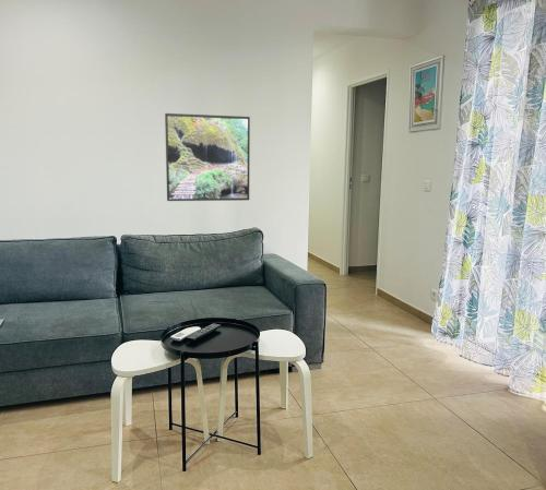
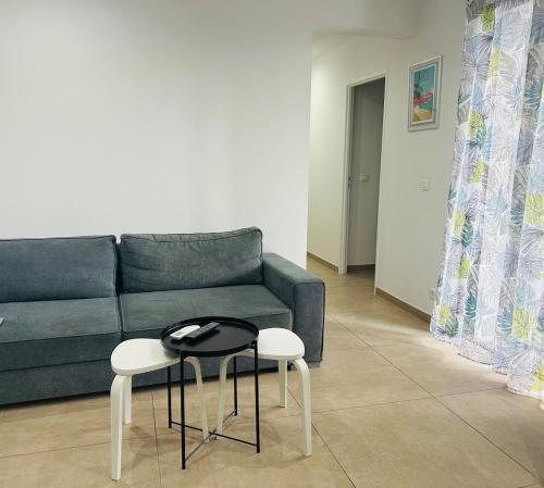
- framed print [164,112,251,202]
